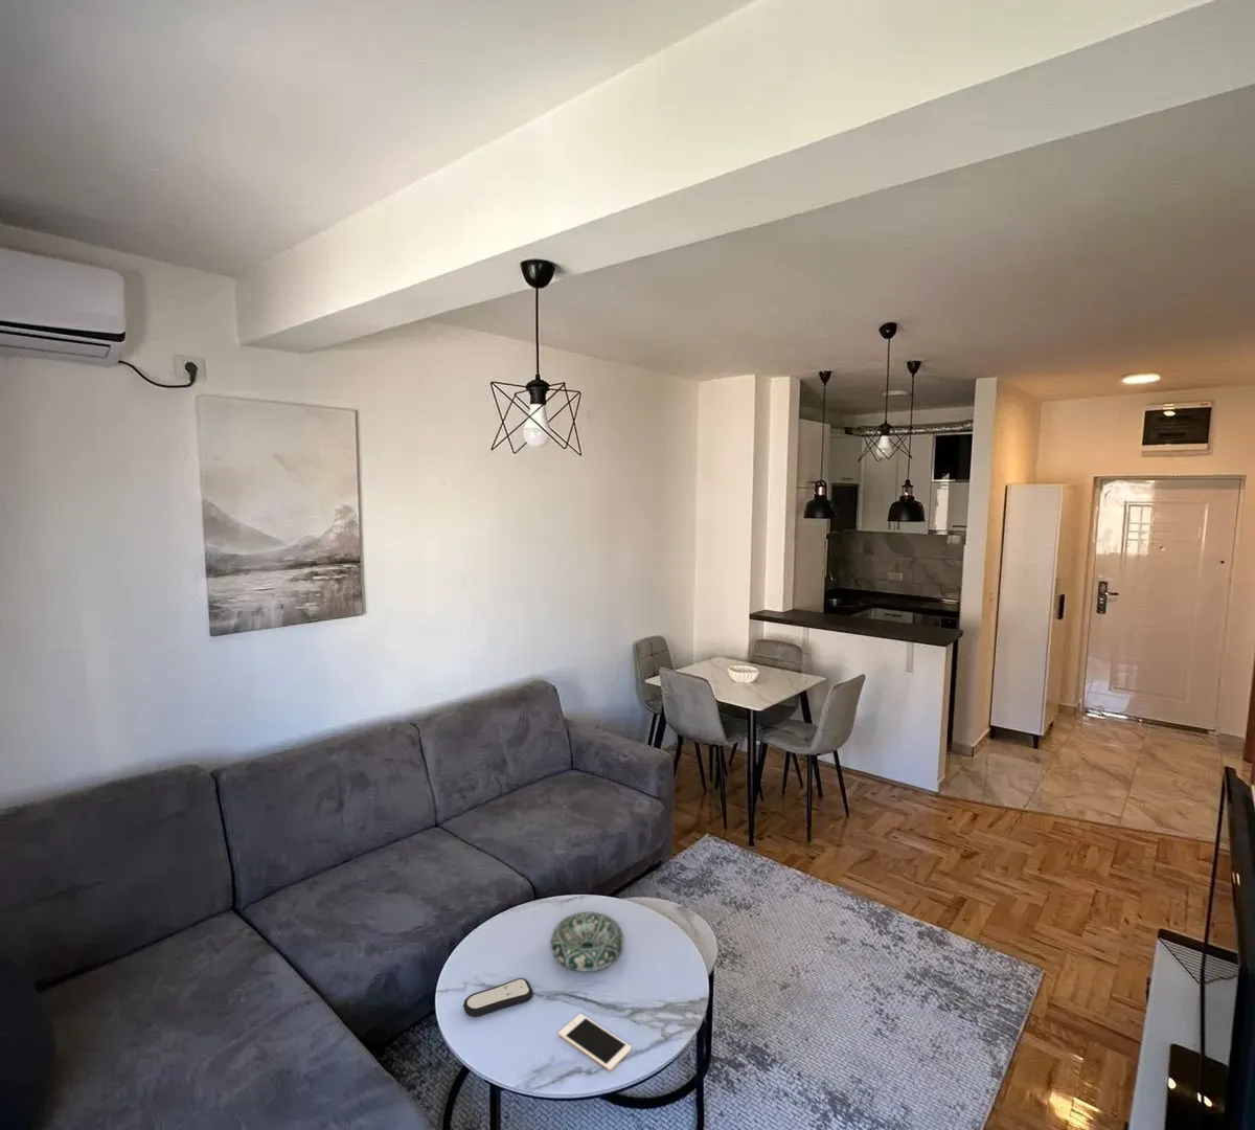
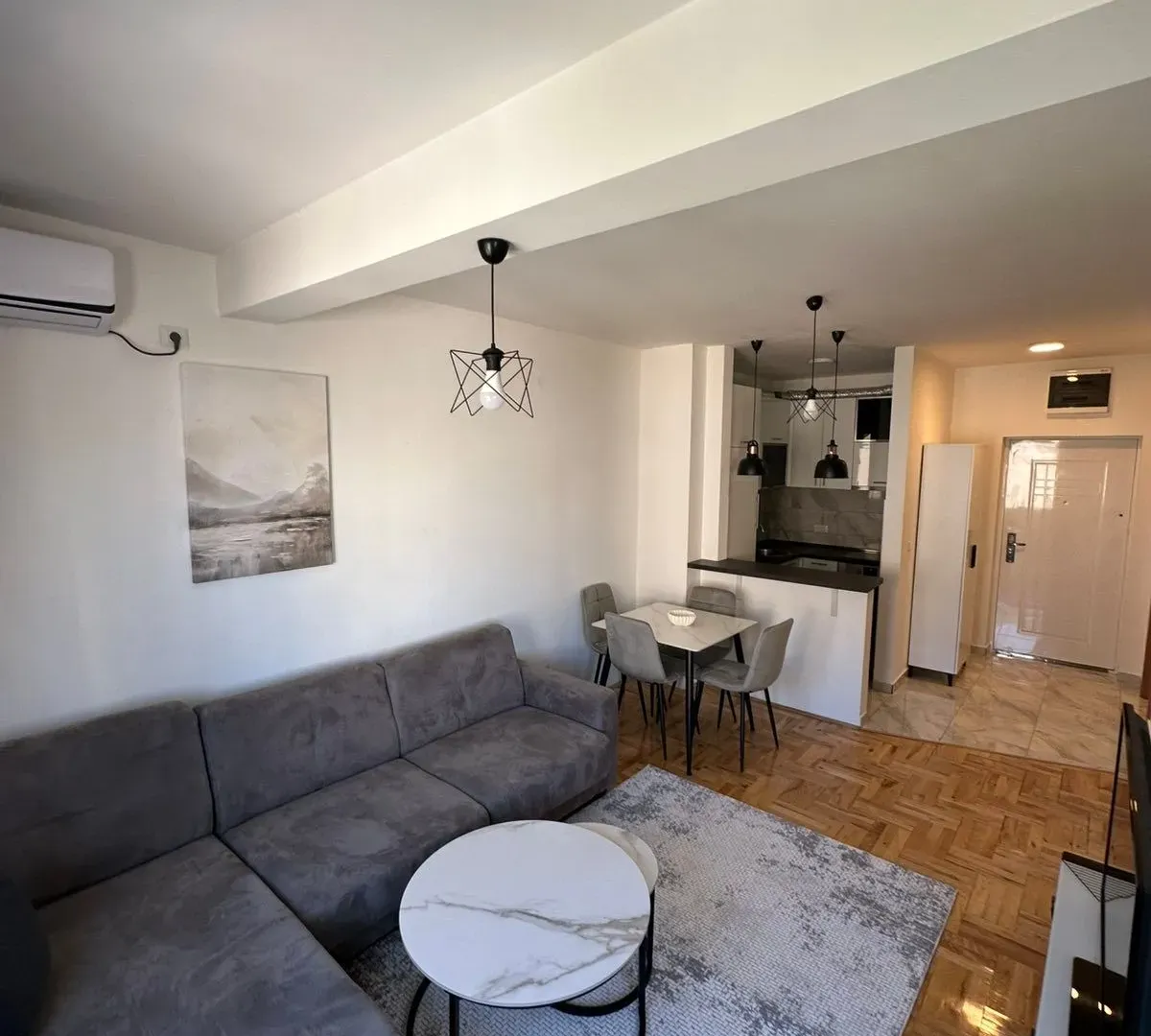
- remote control [462,977,534,1018]
- decorative bowl [551,912,625,973]
- cell phone [557,1013,632,1071]
